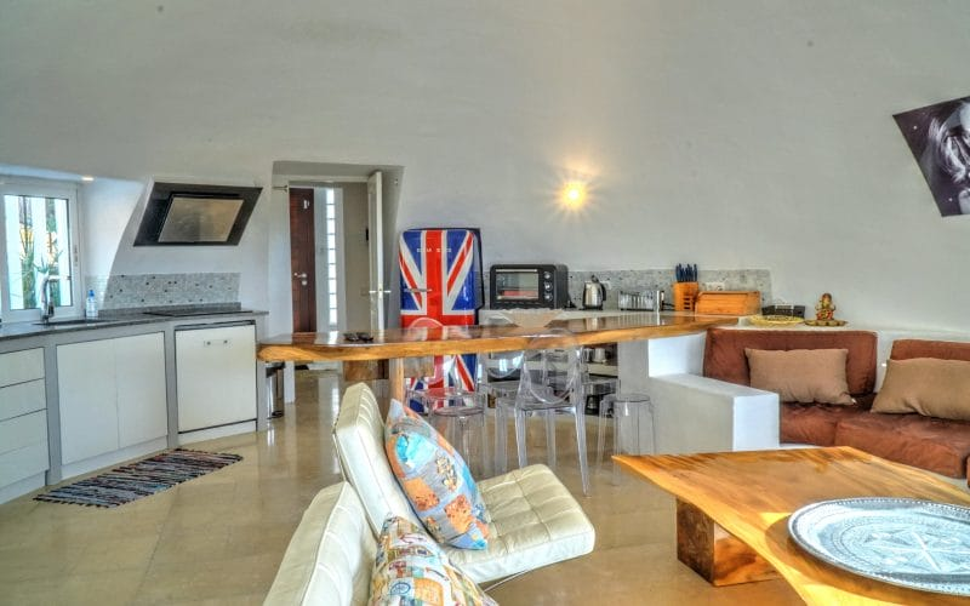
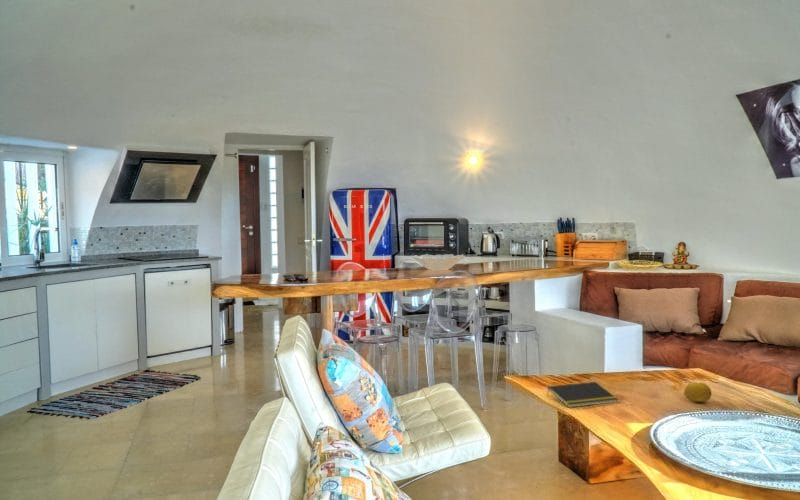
+ notepad [546,381,619,408]
+ fruit [683,381,713,403]
